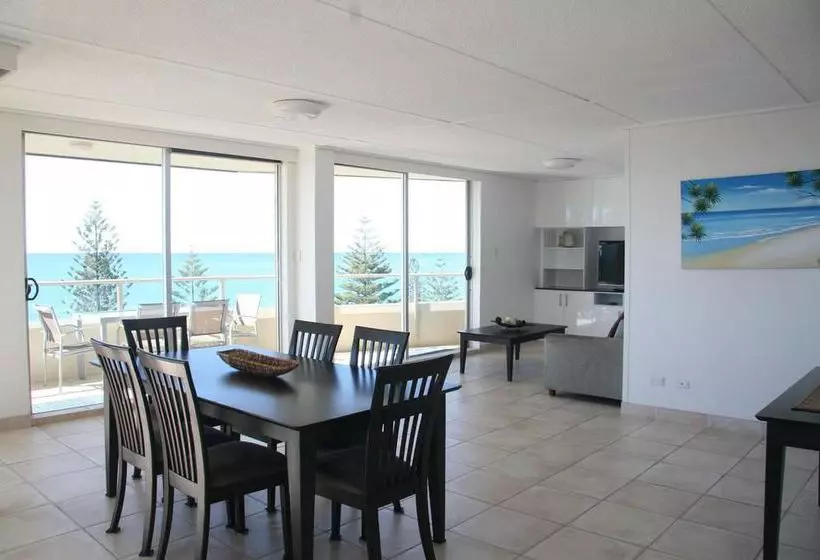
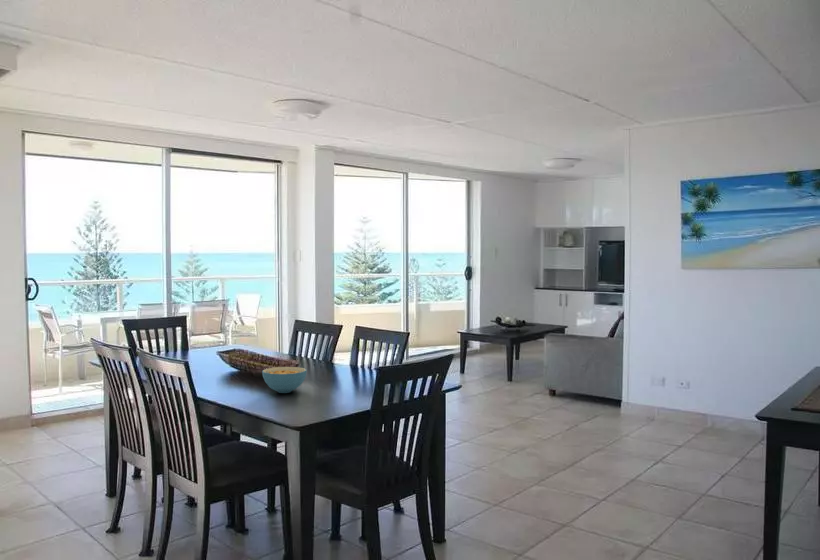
+ cereal bowl [261,366,308,394]
